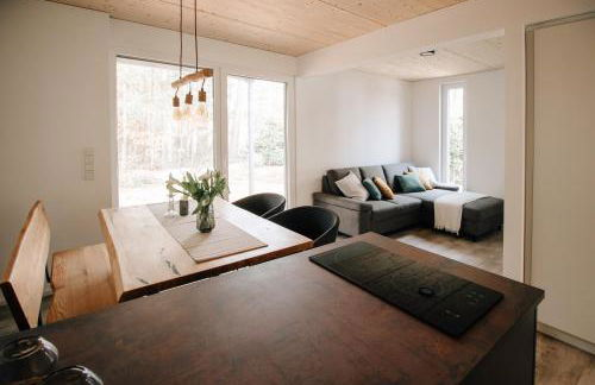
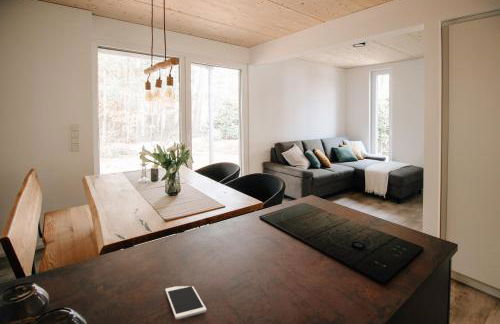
+ cell phone [164,285,207,320]
